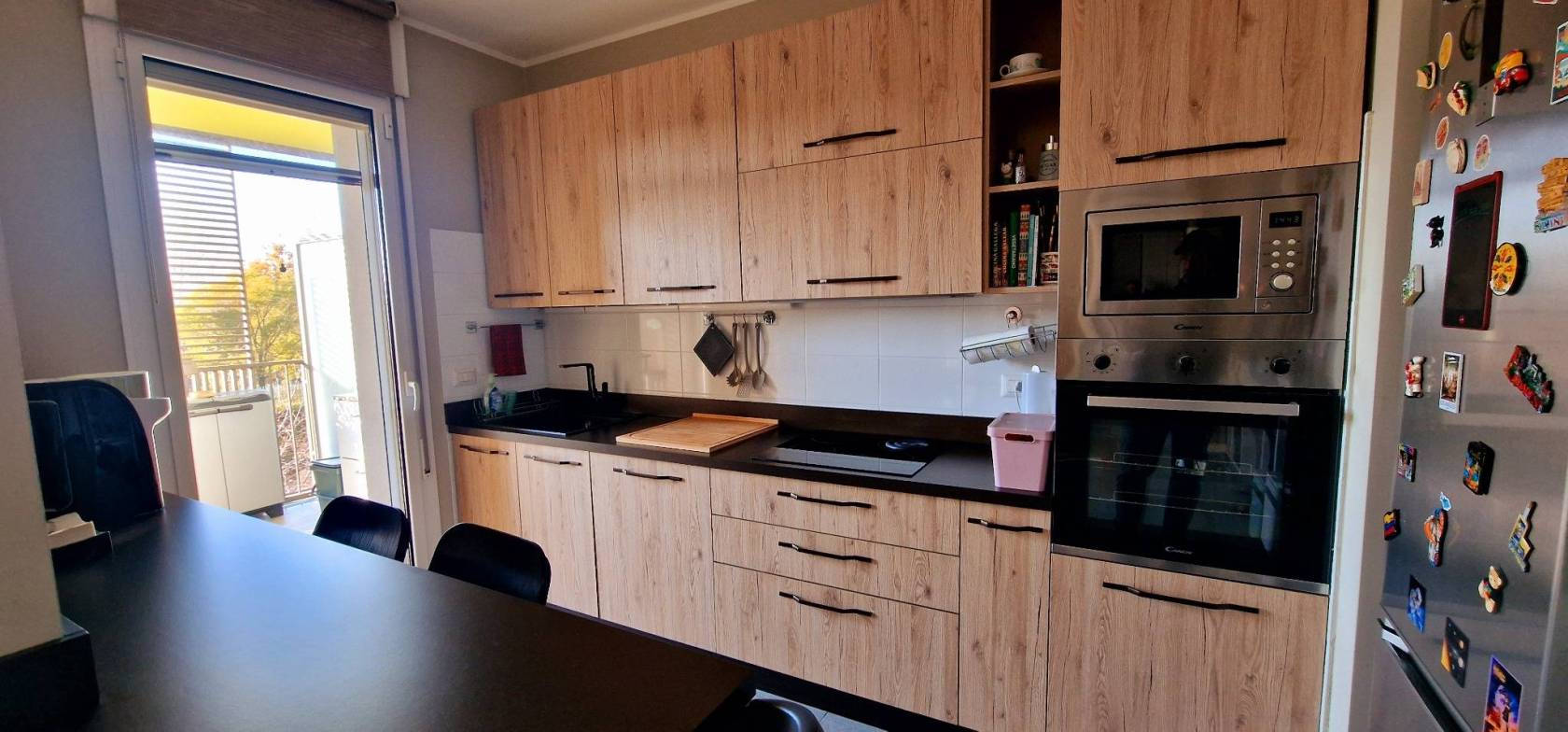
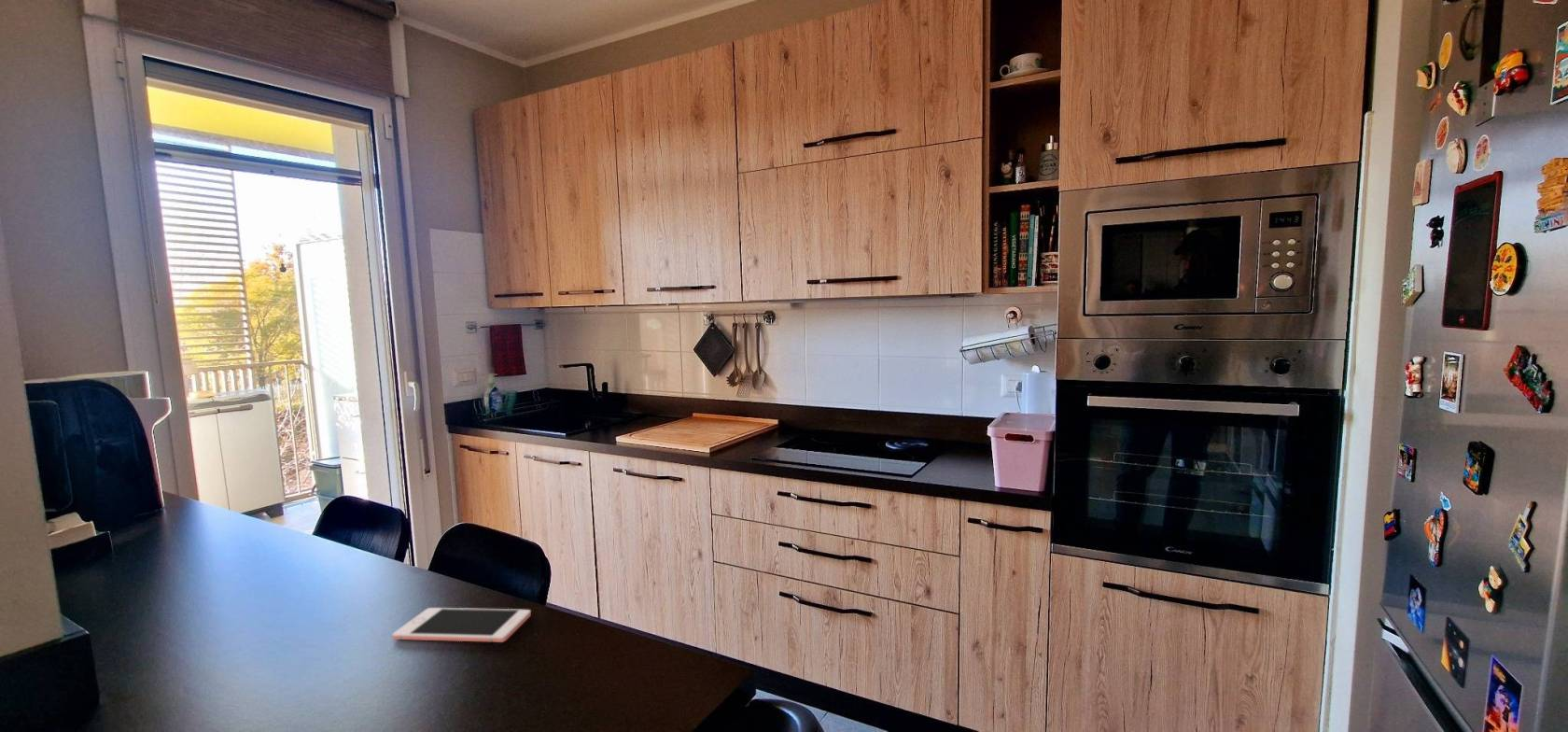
+ cell phone [391,607,532,643]
